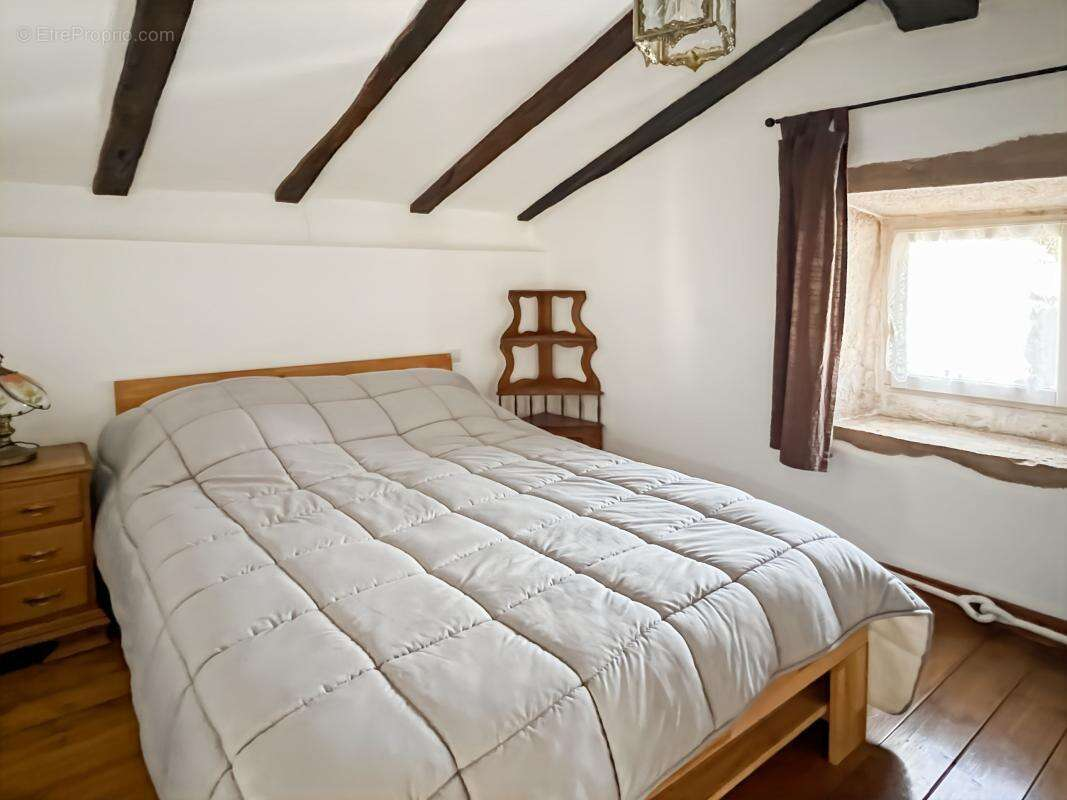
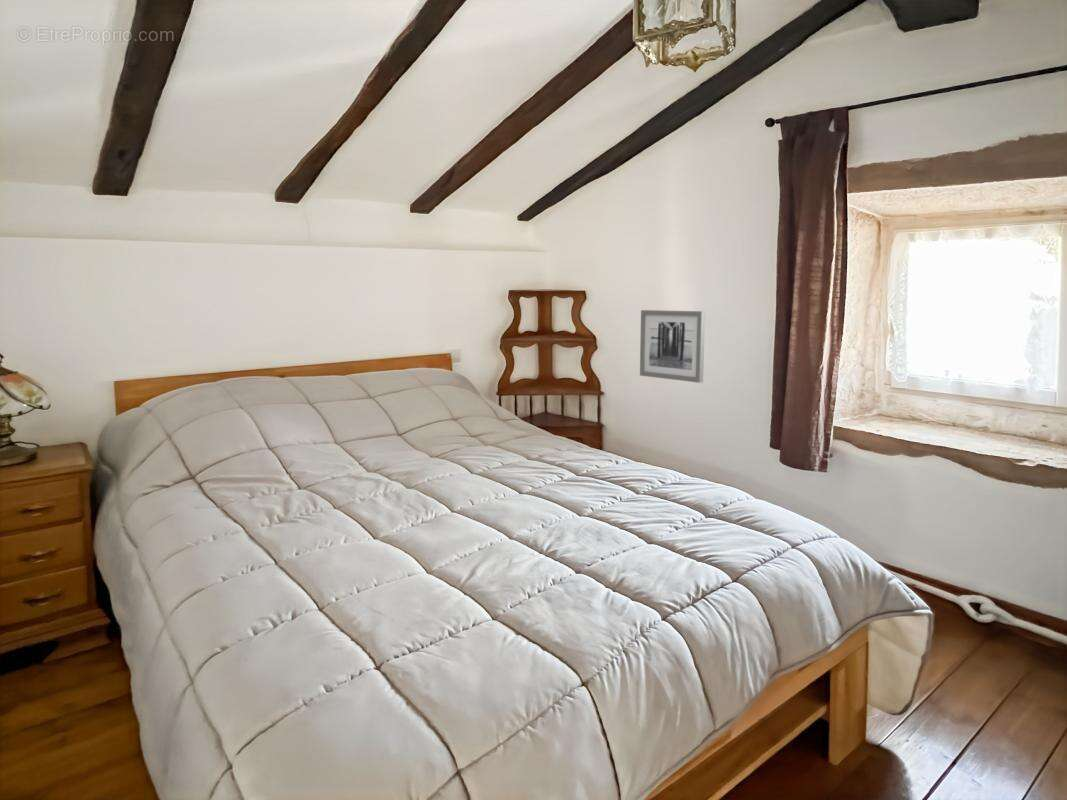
+ wall art [639,309,706,384]
